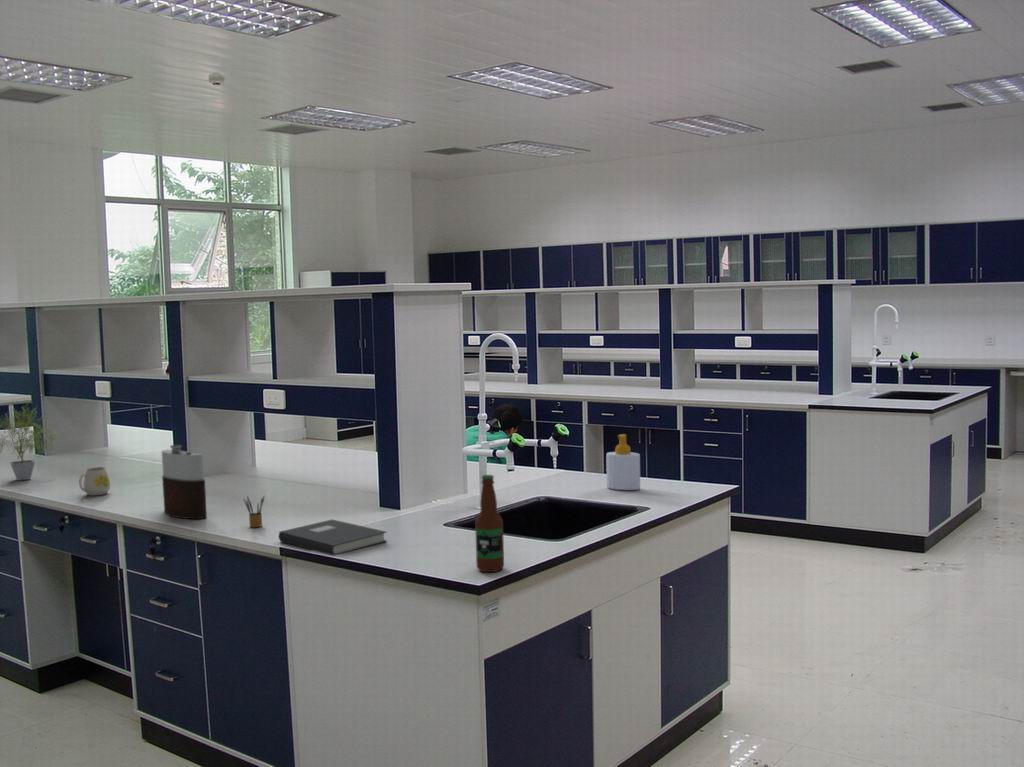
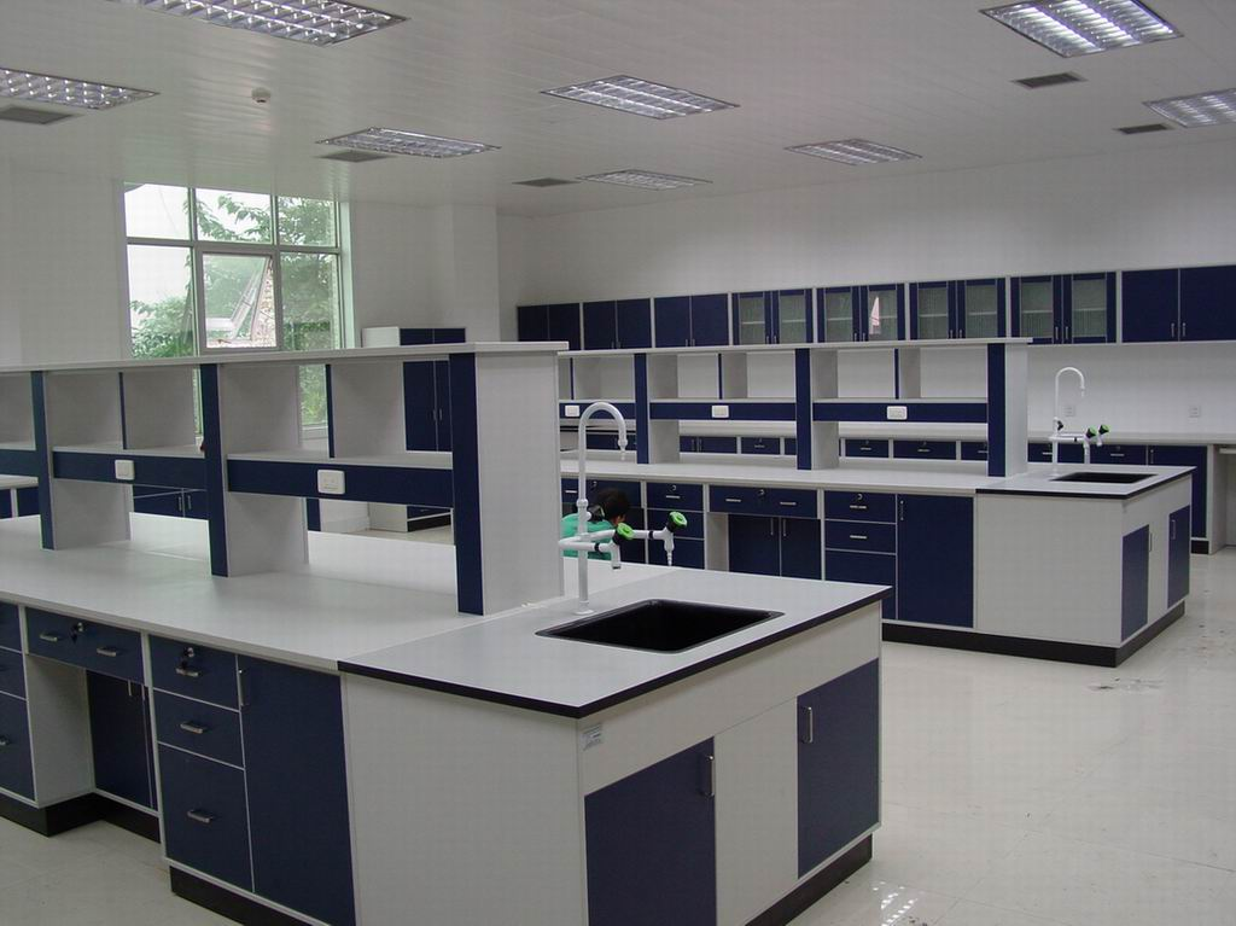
- pencil box [242,494,266,528]
- potted plant [0,398,59,482]
- mug [78,466,111,496]
- bottle [474,474,505,573]
- soap bottle [605,433,641,491]
- book [278,519,388,557]
- flask [161,444,208,520]
